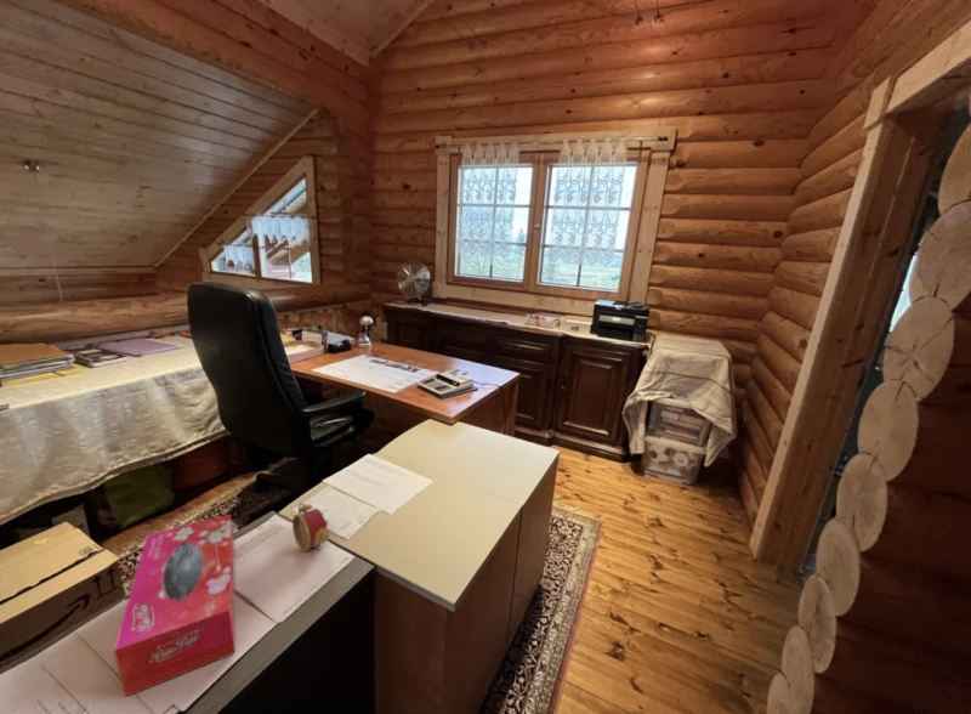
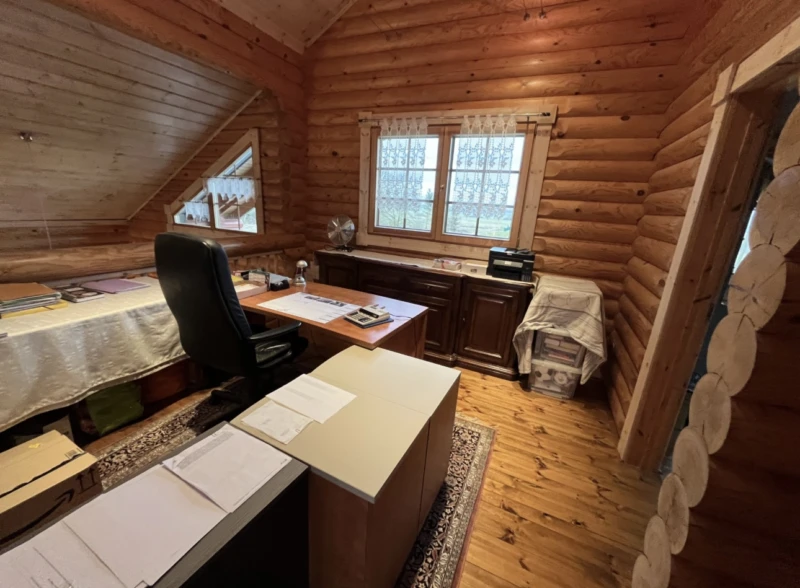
- tissue box [113,514,237,698]
- alarm clock [291,501,330,552]
